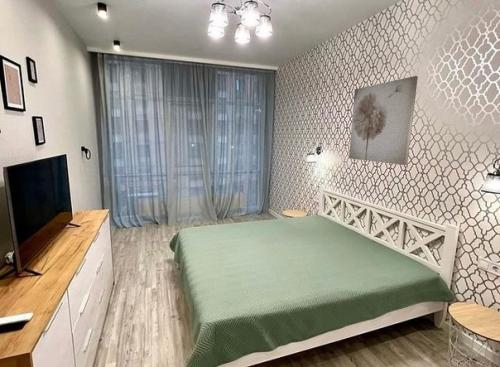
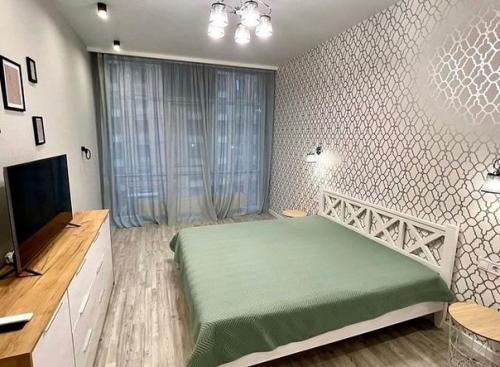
- wall art [348,75,419,166]
